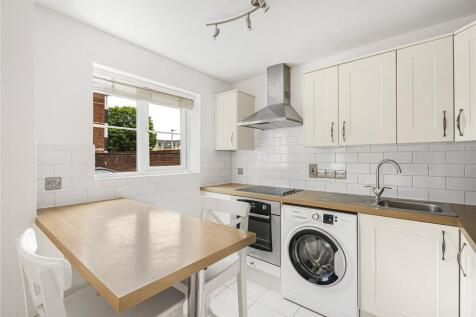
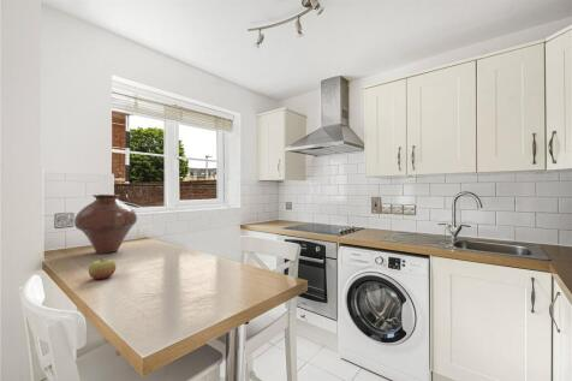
+ apple [88,257,118,280]
+ vase [73,194,138,255]
